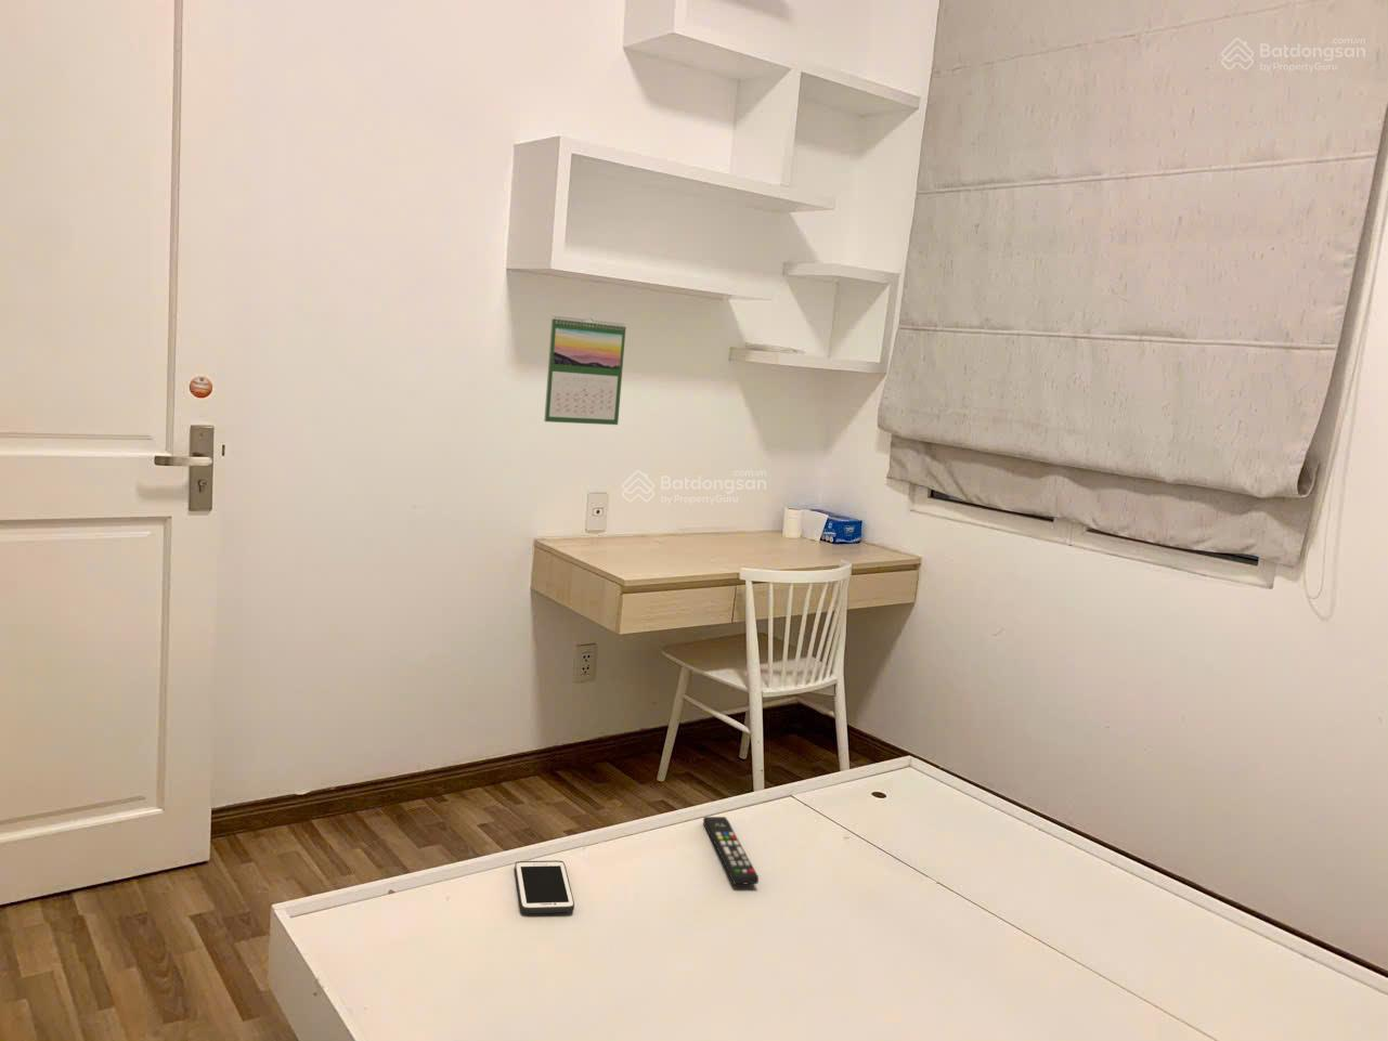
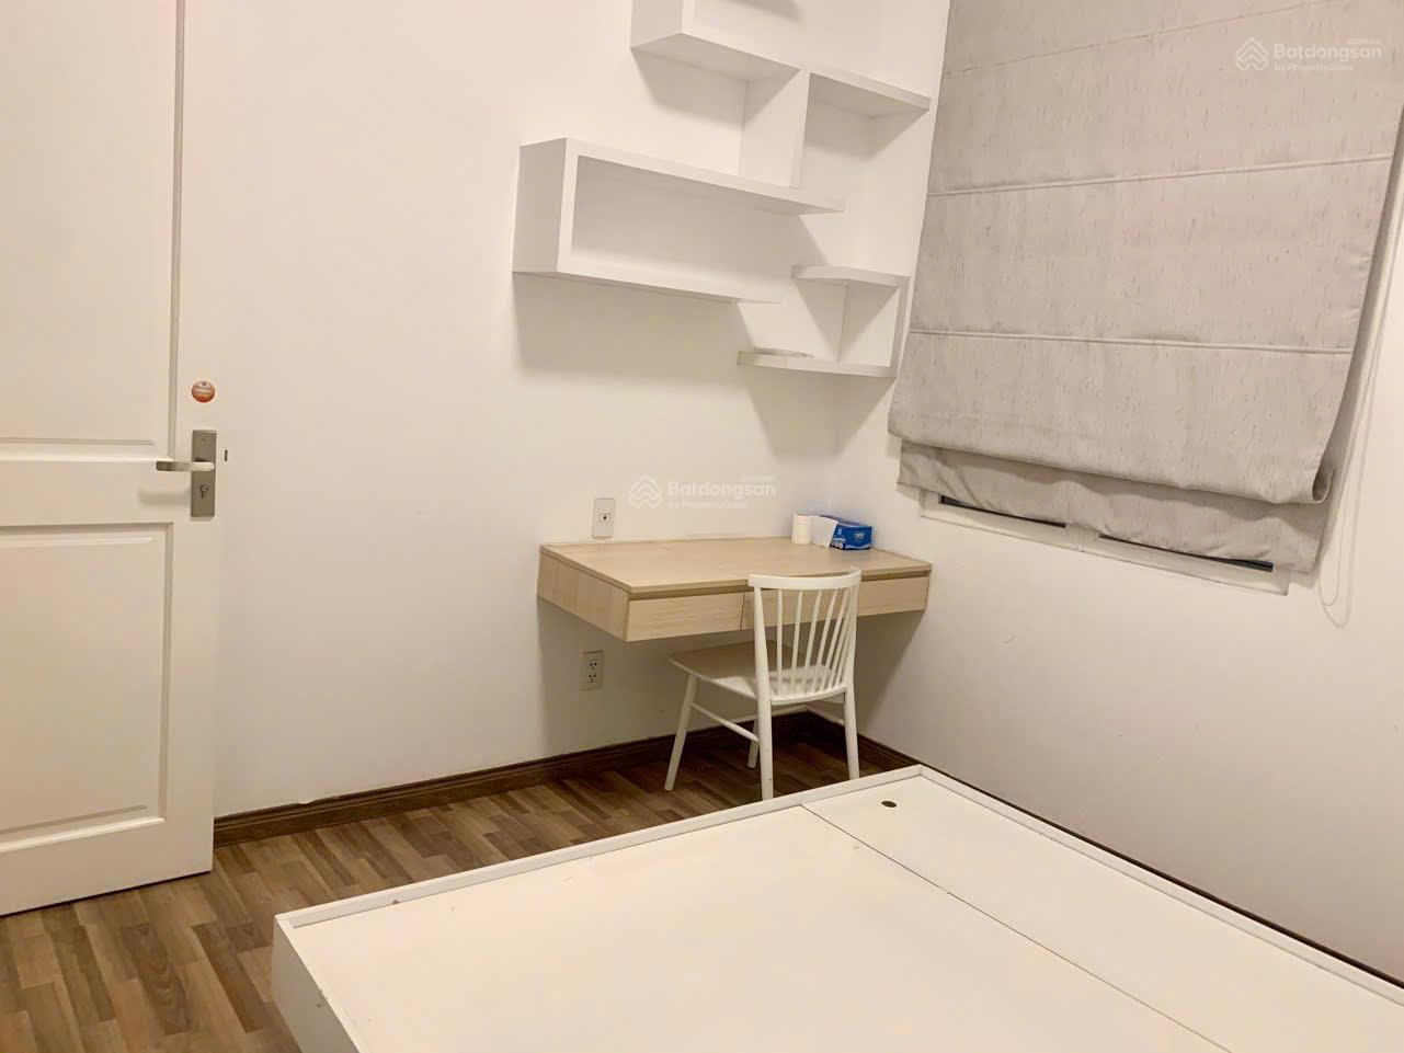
- remote control [702,816,759,885]
- calendar [543,315,628,425]
- cell phone [514,859,575,914]
